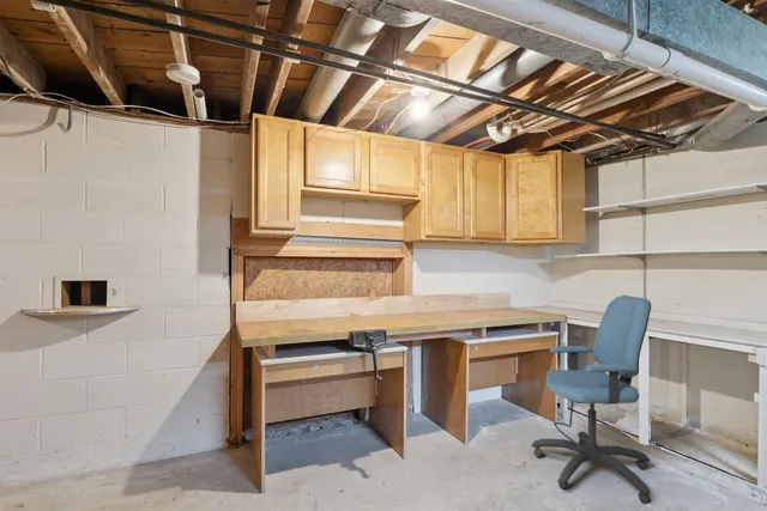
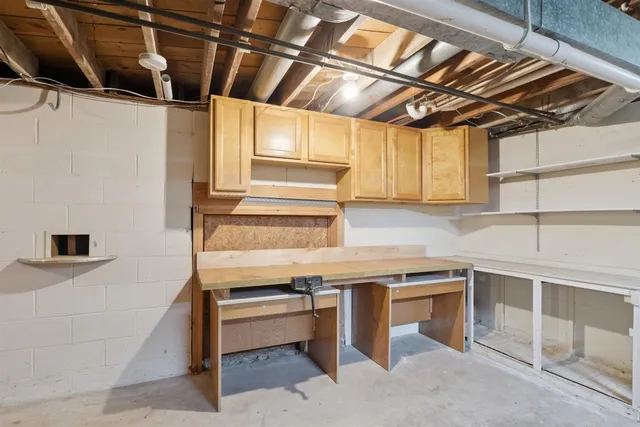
- office chair [531,294,653,505]
